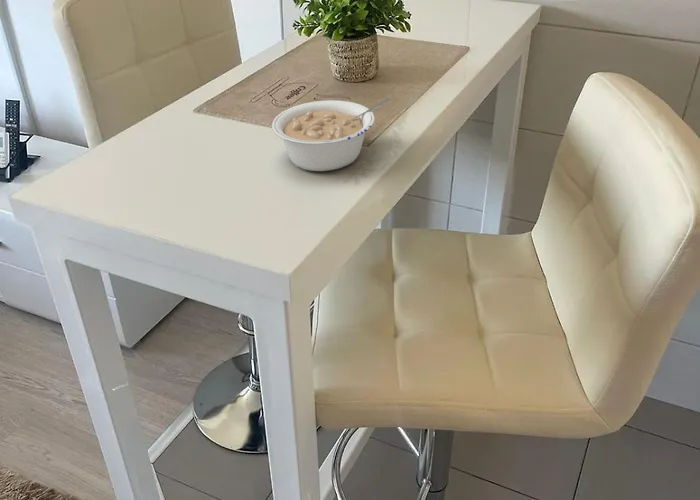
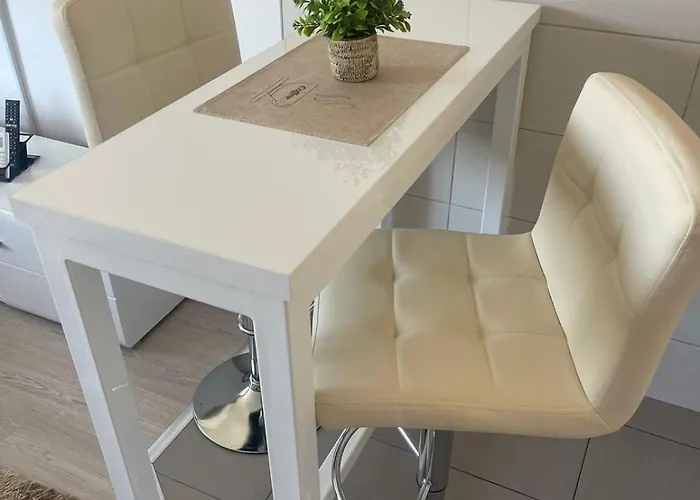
- legume [271,97,392,172]
